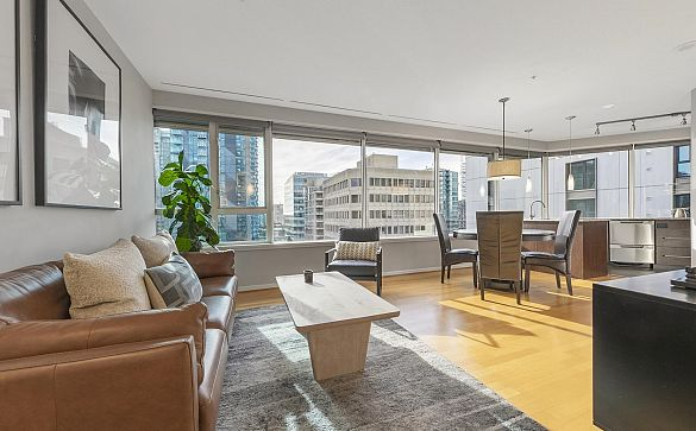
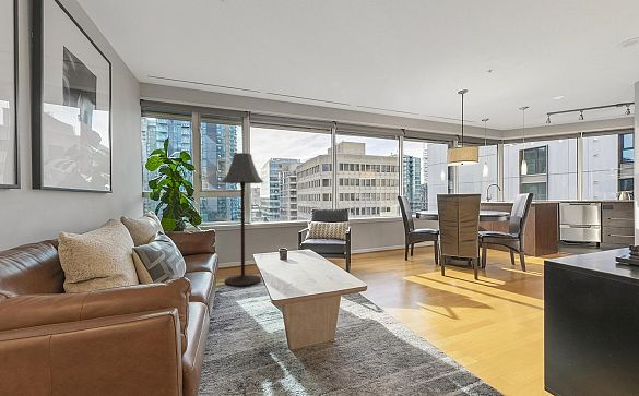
+ floor lamp [221,152,264,288]
